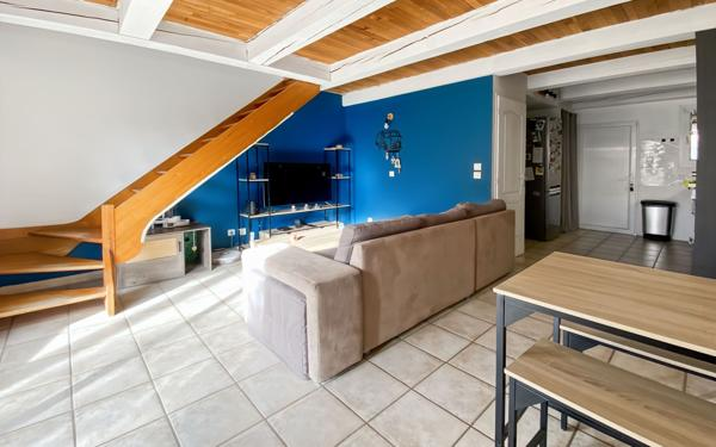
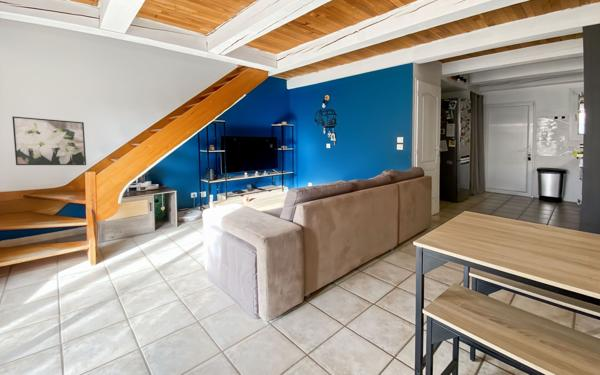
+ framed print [11,115,87,166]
